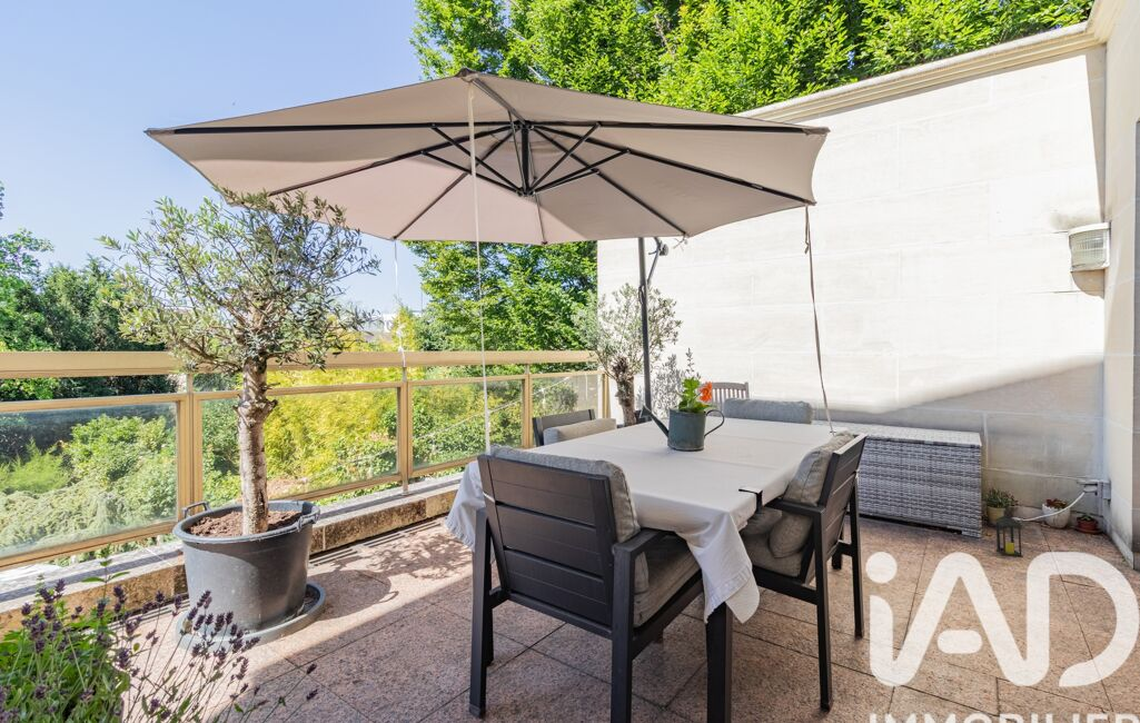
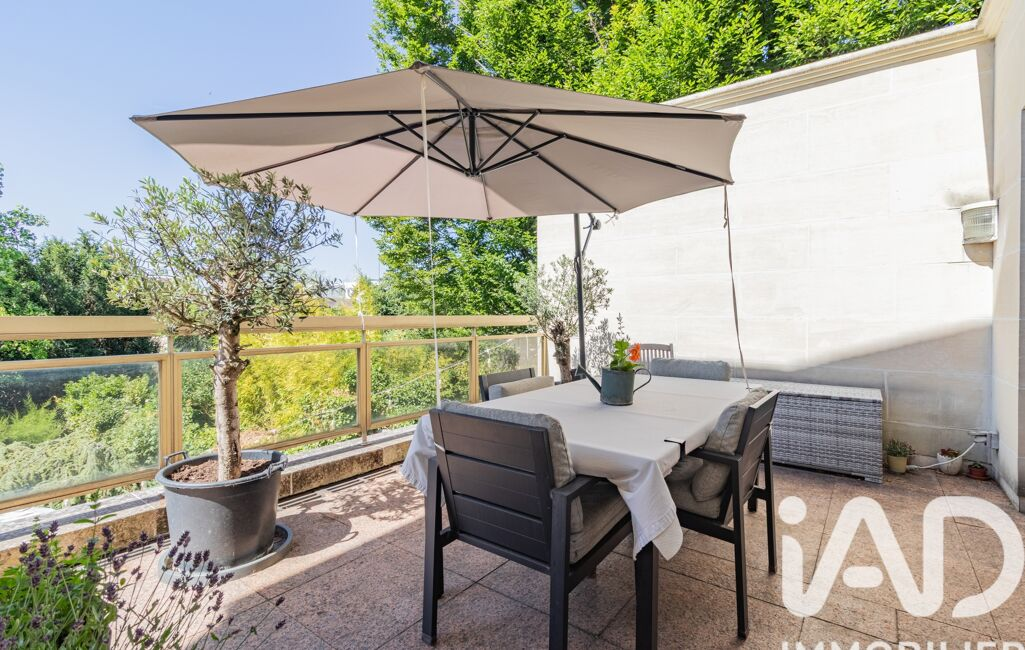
- lantern [993,506,1024,558]
